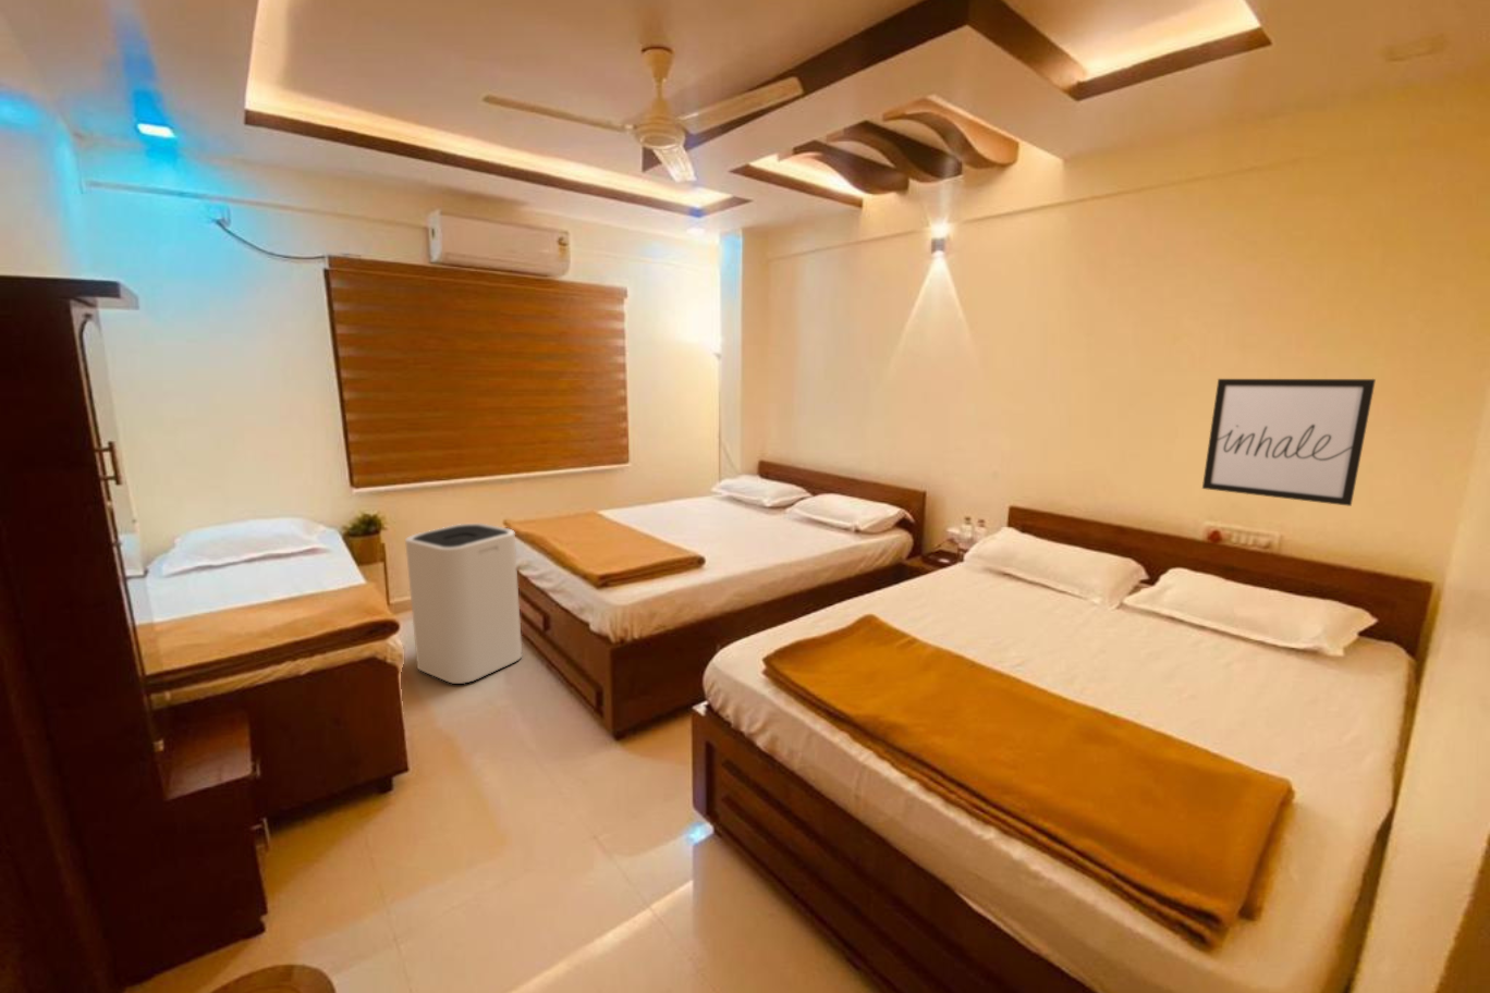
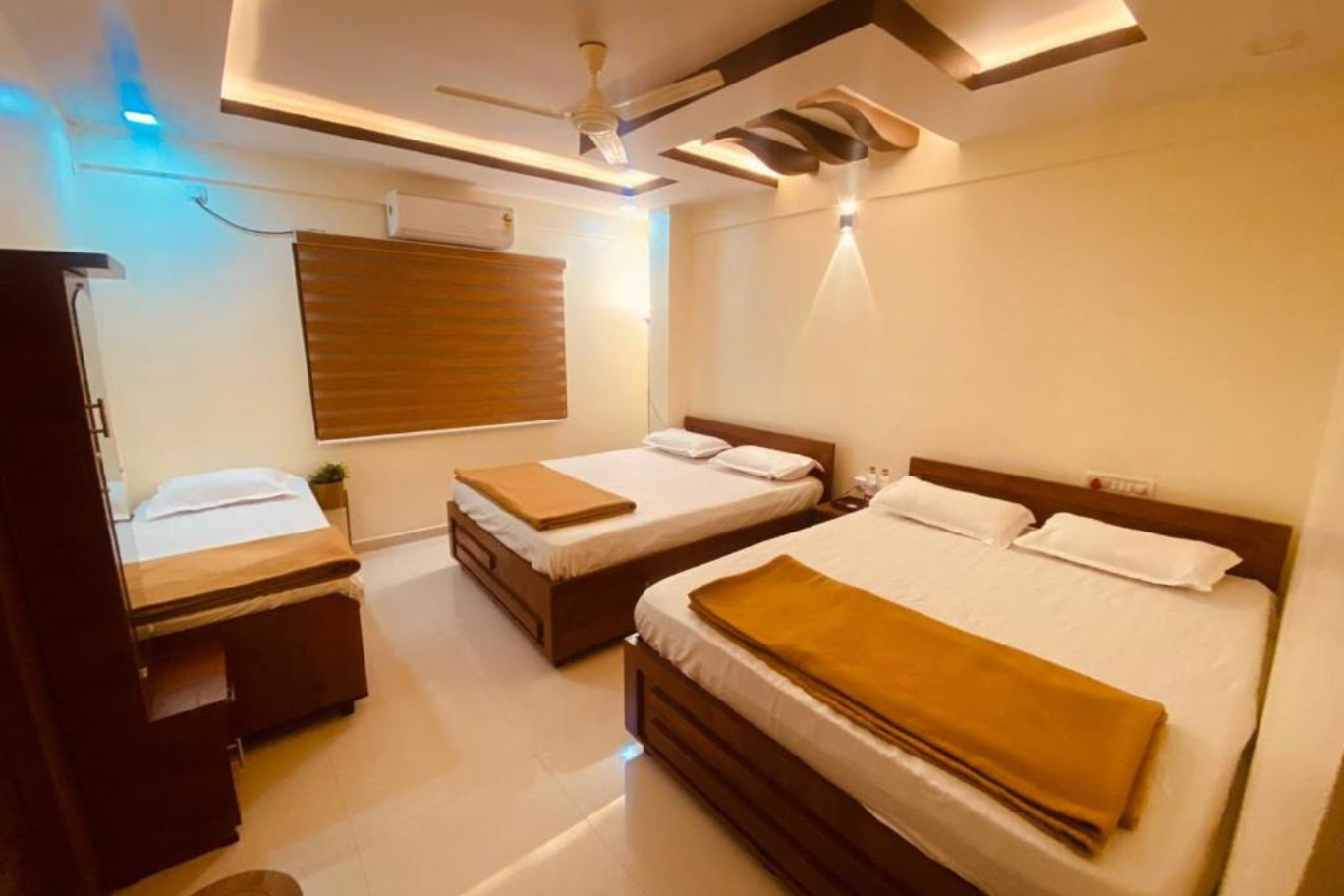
- wall art [1202,378,1377,508]
- trash can [404,523,523,685]
